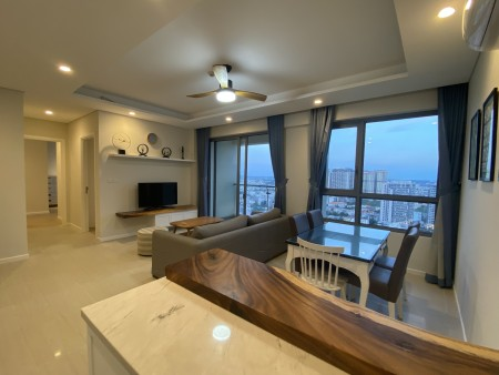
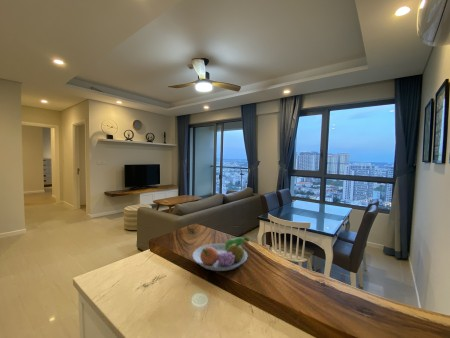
+ fruit bowl [192,236,250,272]
